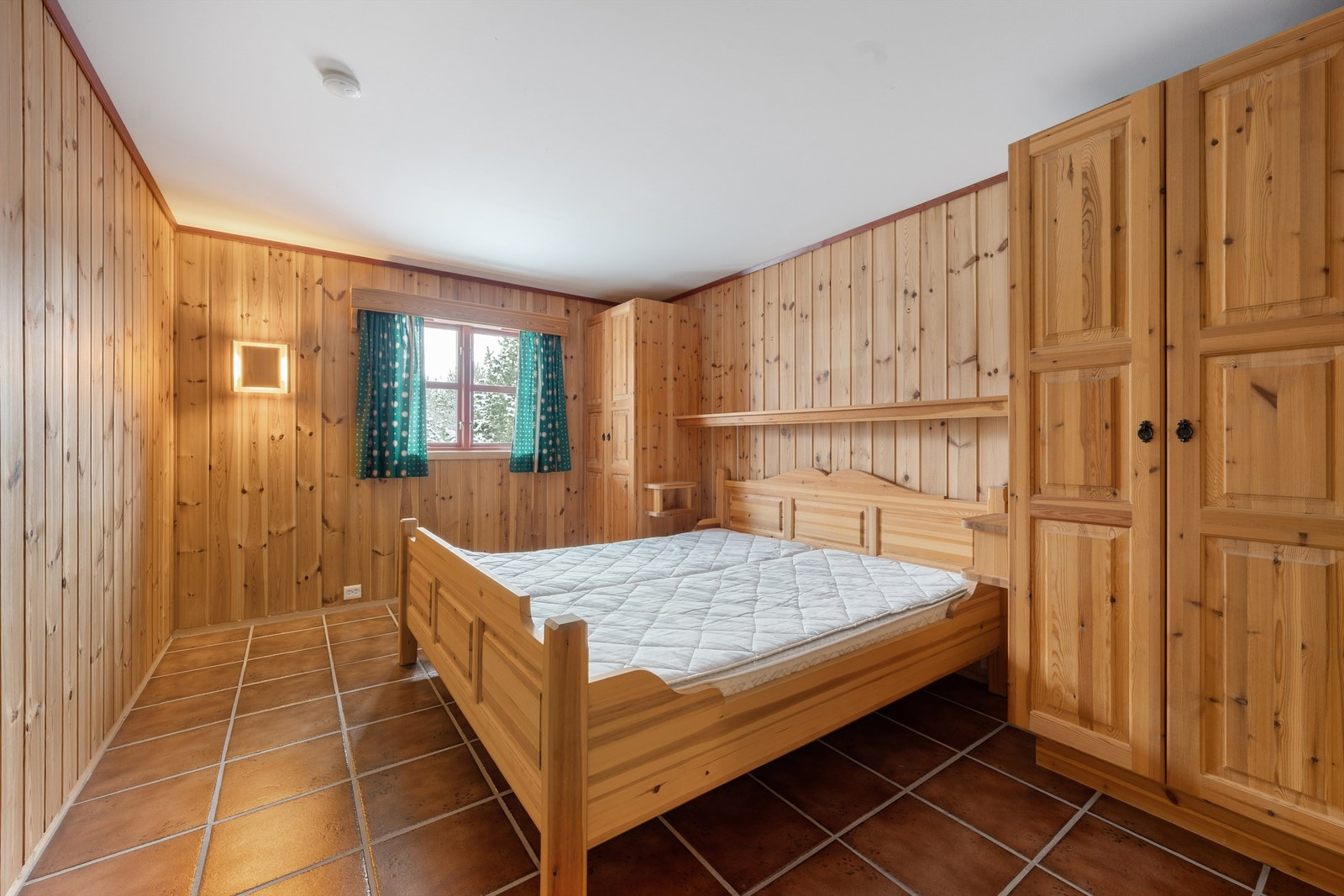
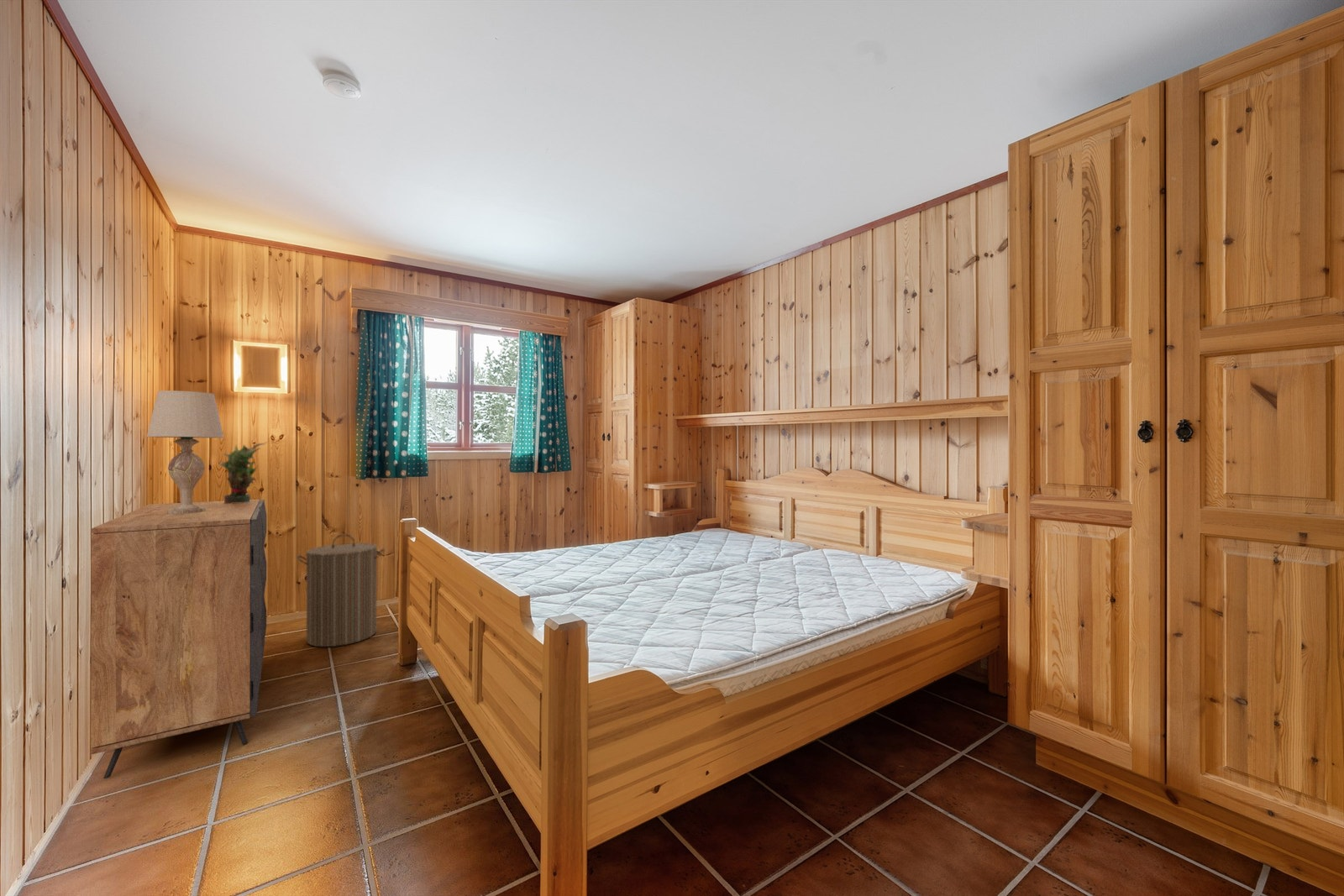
+ dresser [90,499,267,779]
+ table lamp [146,390,224,514]
+ laundry hamper [296,533,386,647]
+ potted plant [218,441,268,504]
